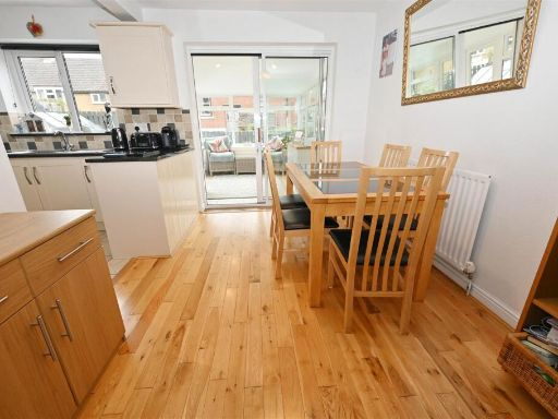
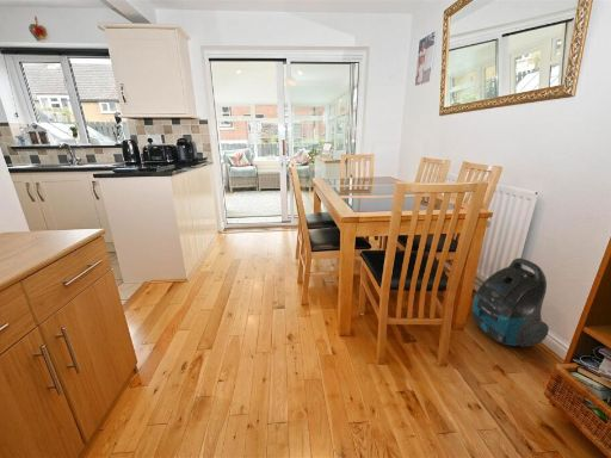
+ vacuum cleaner [471,256,550,348]
